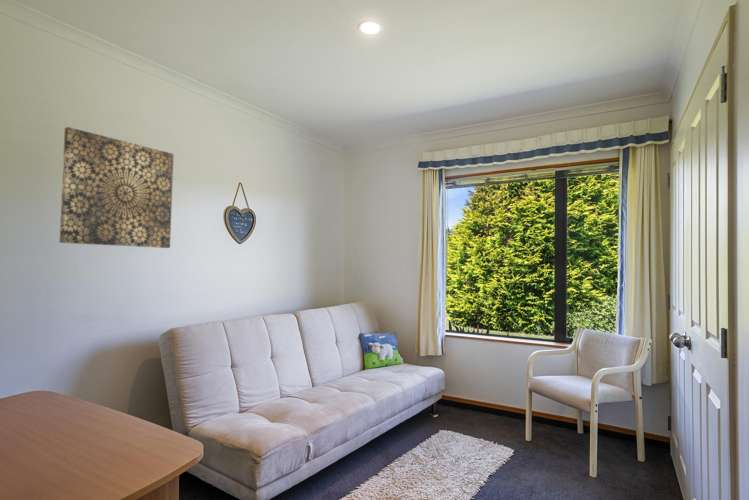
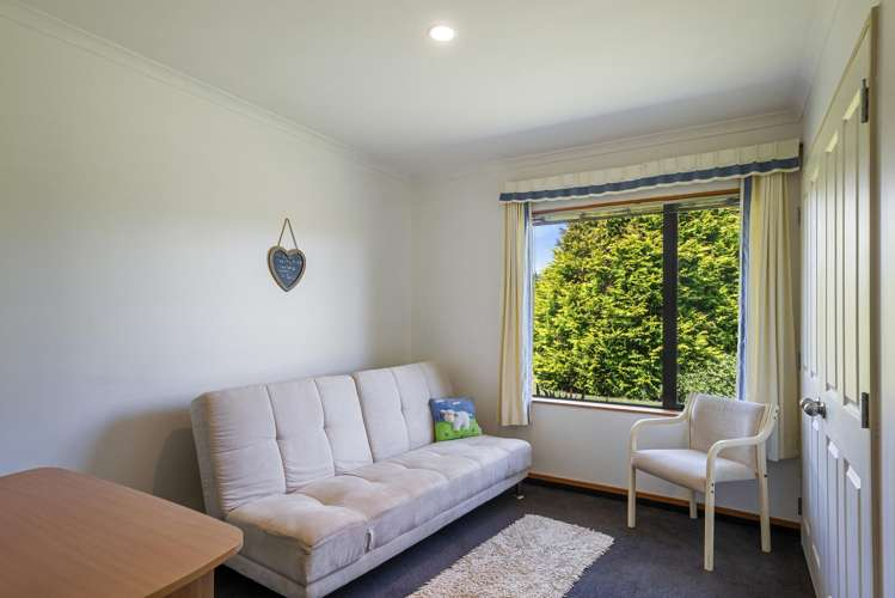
- wall art [58,126,175,249]
